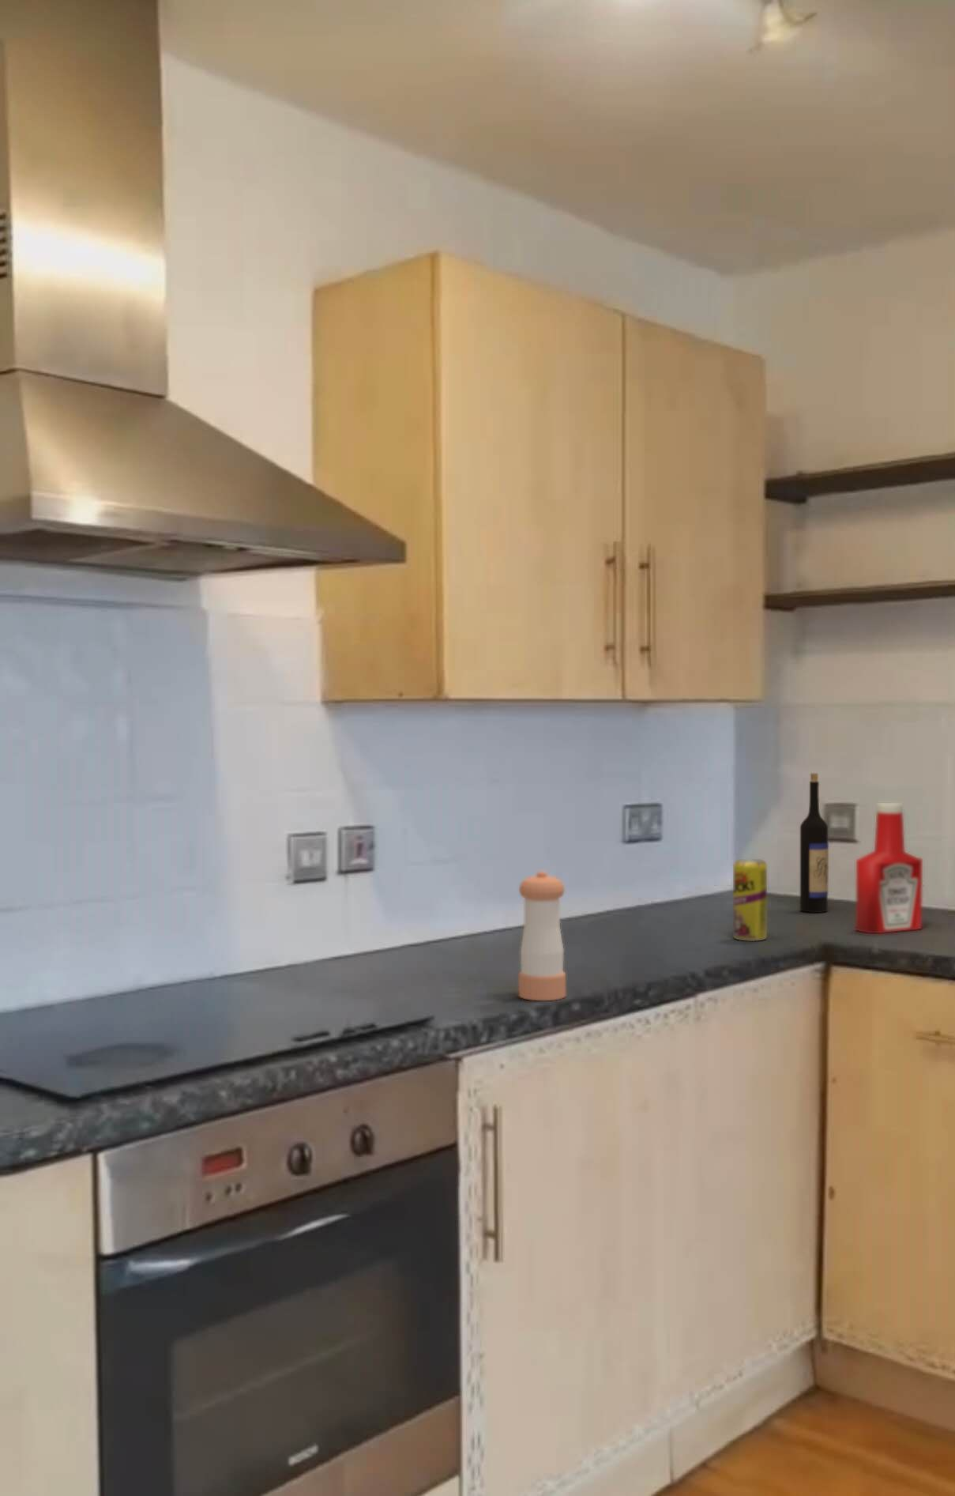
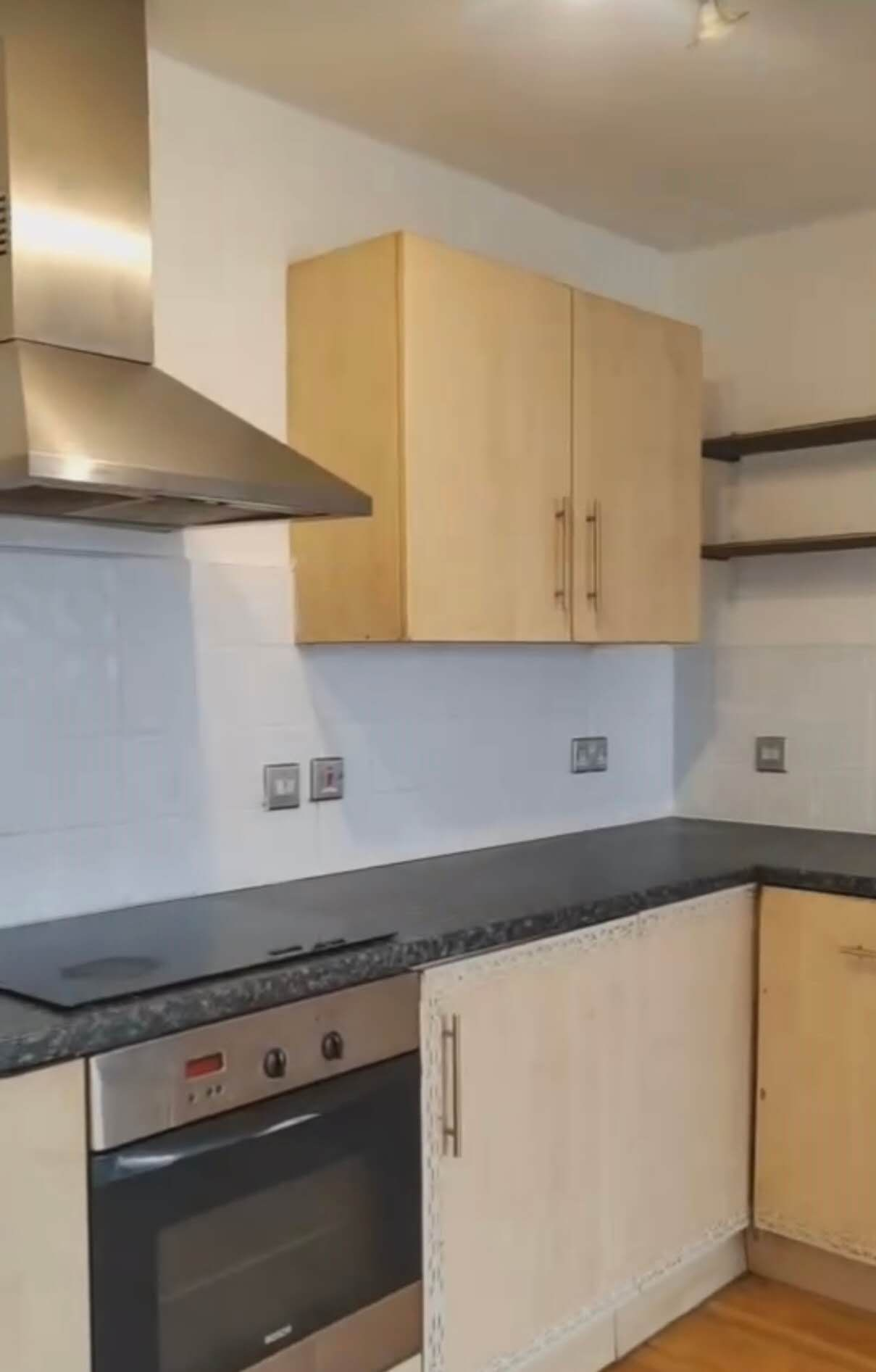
- soap bottle [855,803,923,934]
- wine bottle [799,773,830,914]
- beverage can [733,857,767,942]
- pepper shaker [518,870,567,1001]
